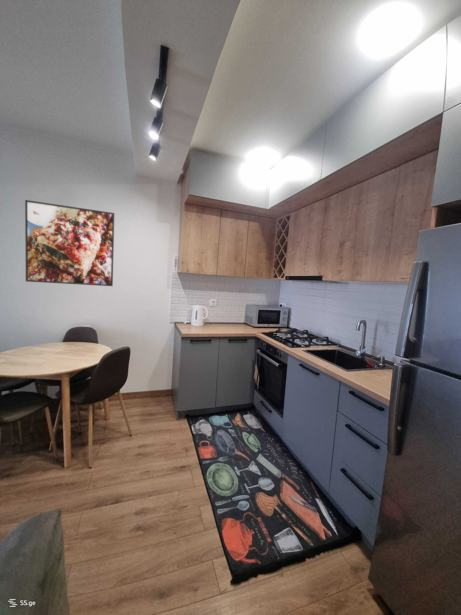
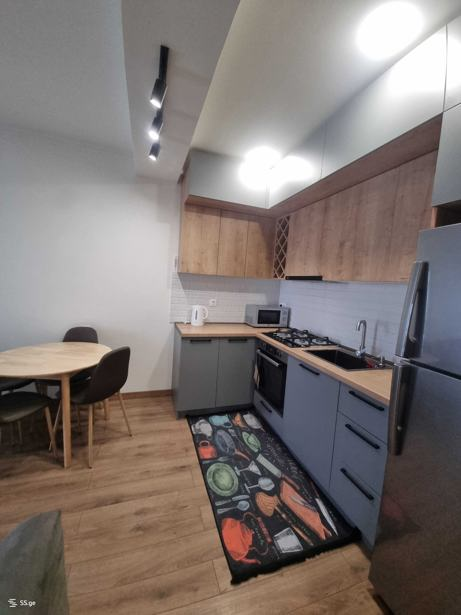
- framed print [24,199,115,287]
